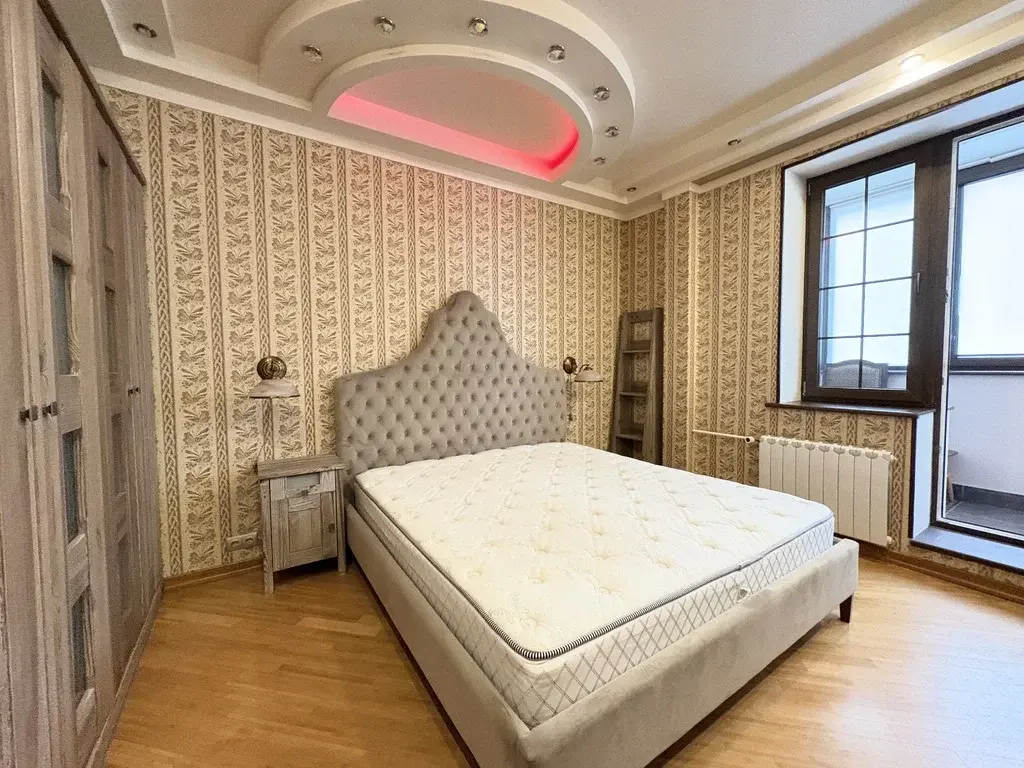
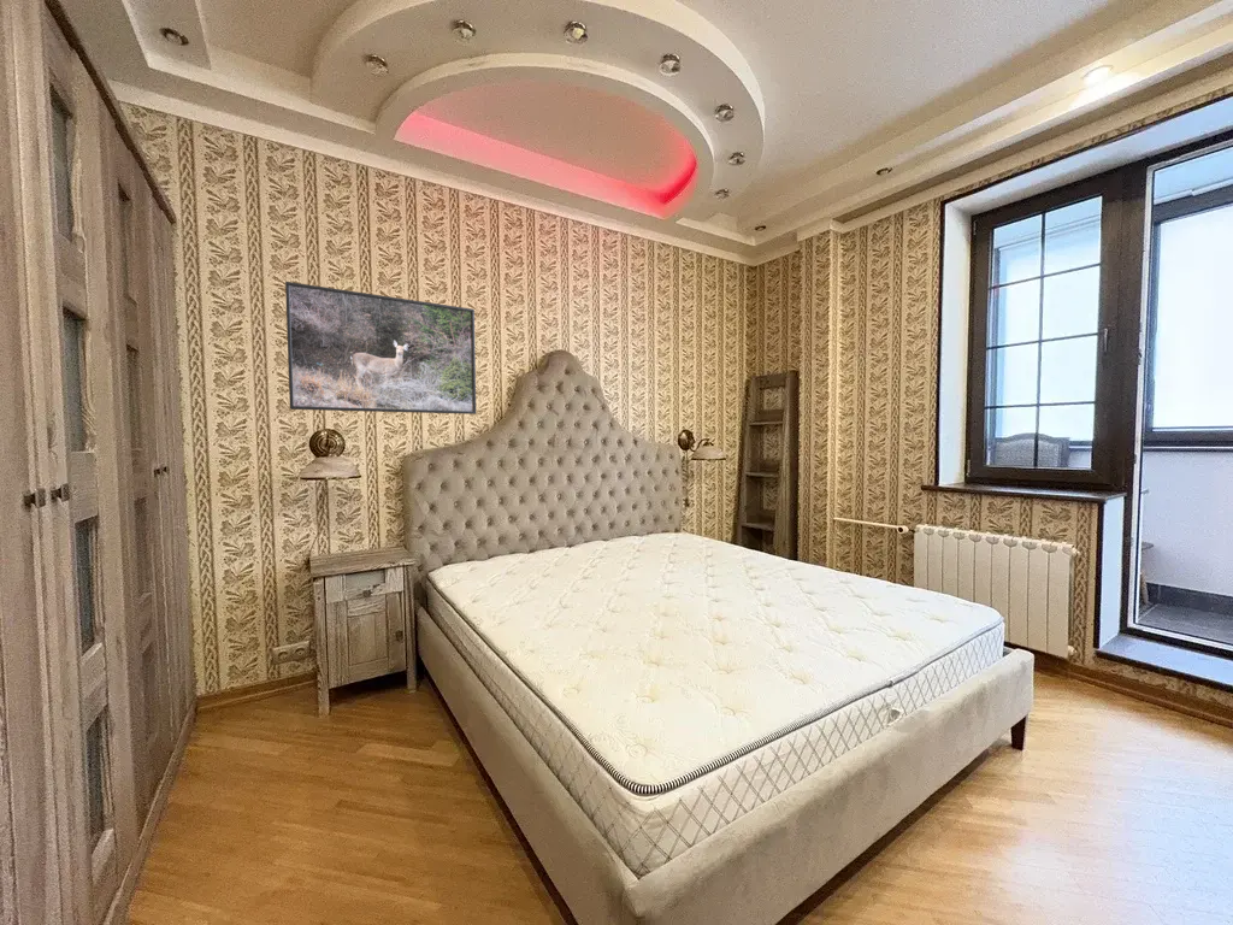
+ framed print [284,281,477,416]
